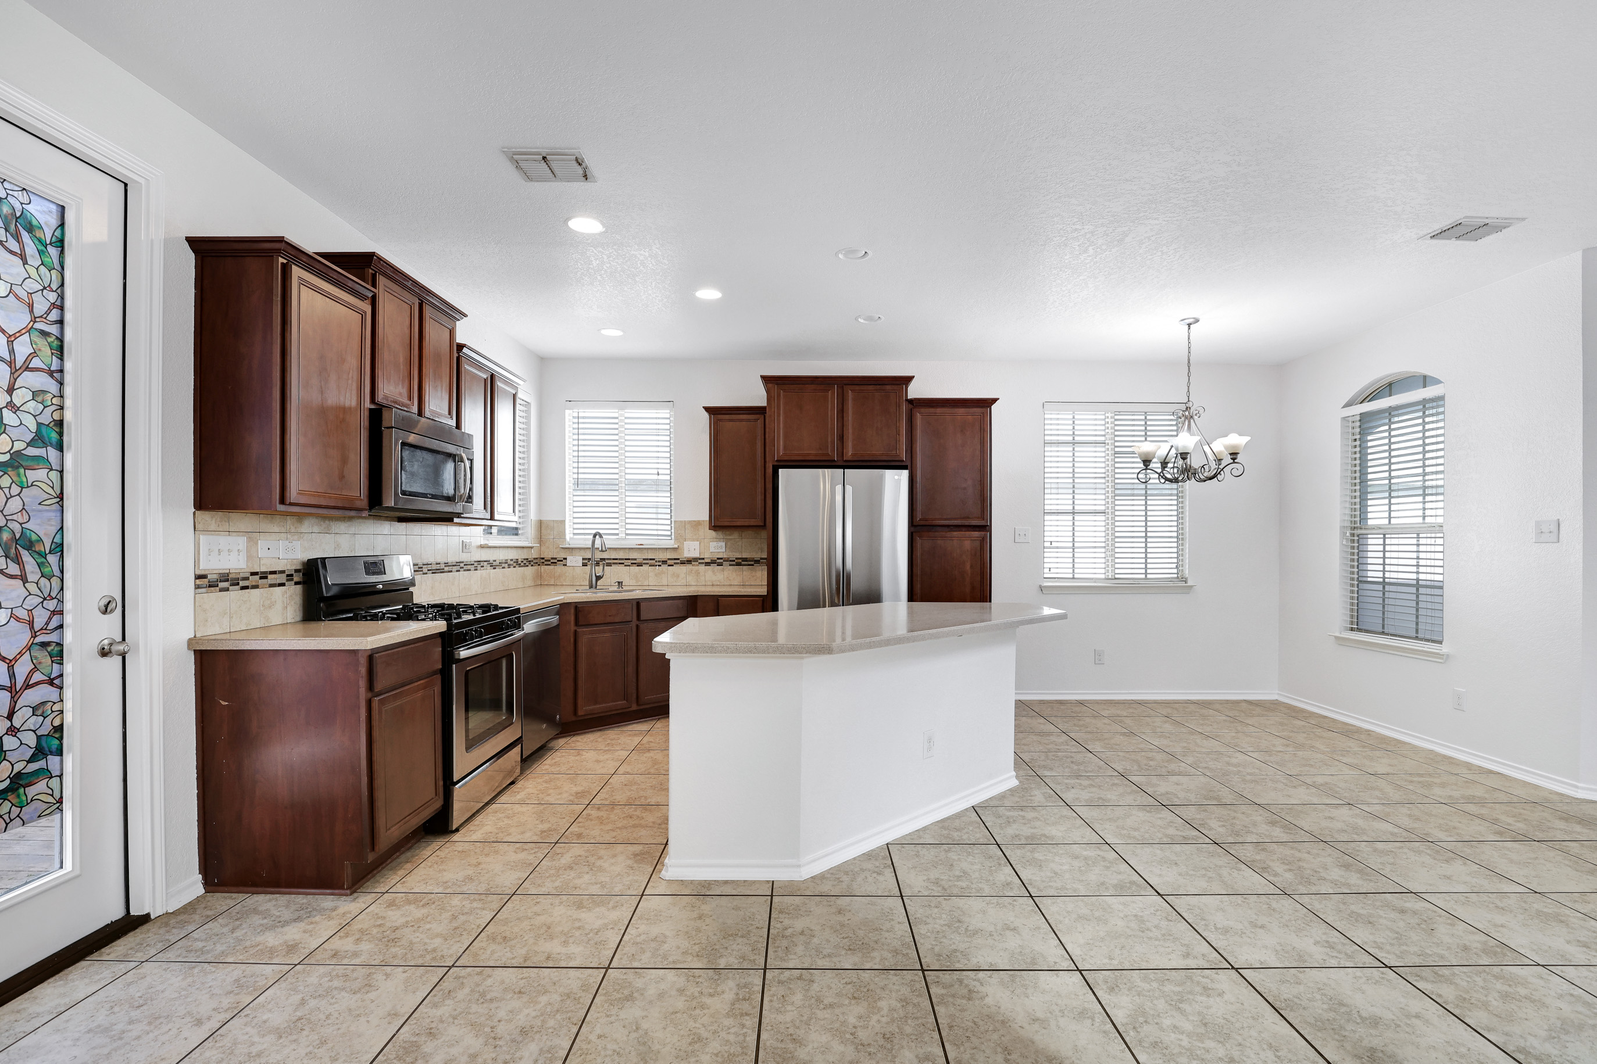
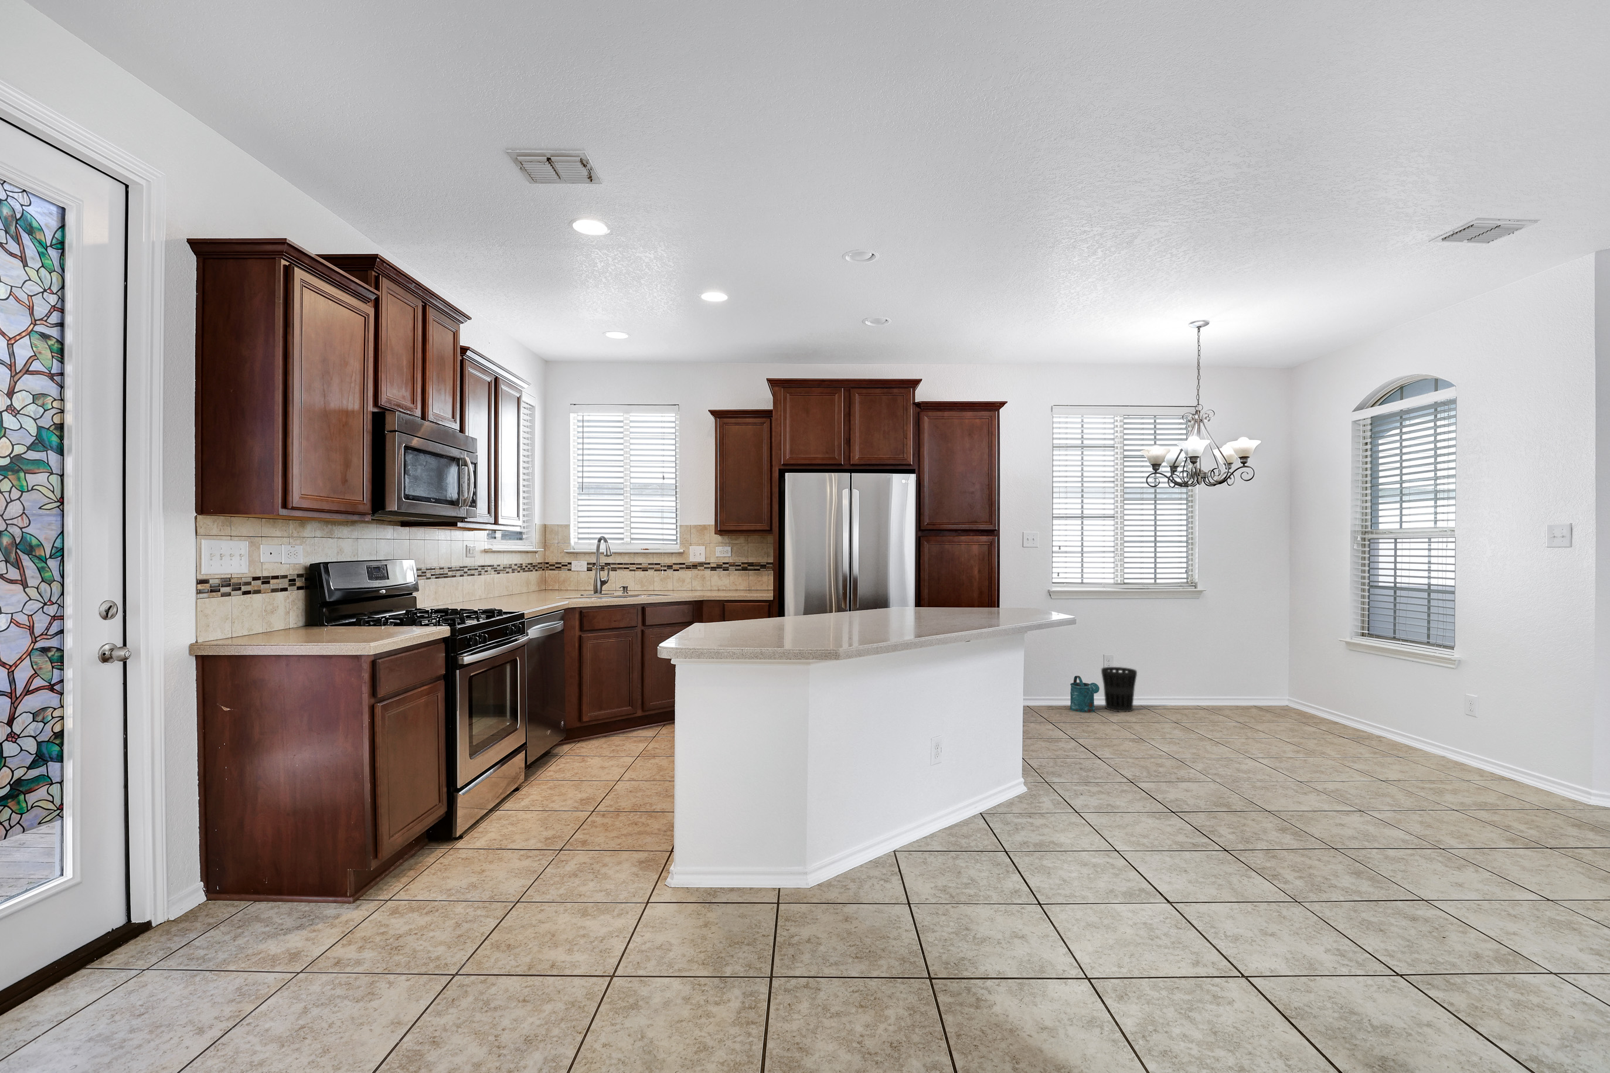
+ wastebasket [1101,666,1138,713]
+ watering can [1070,675,1100,714]
